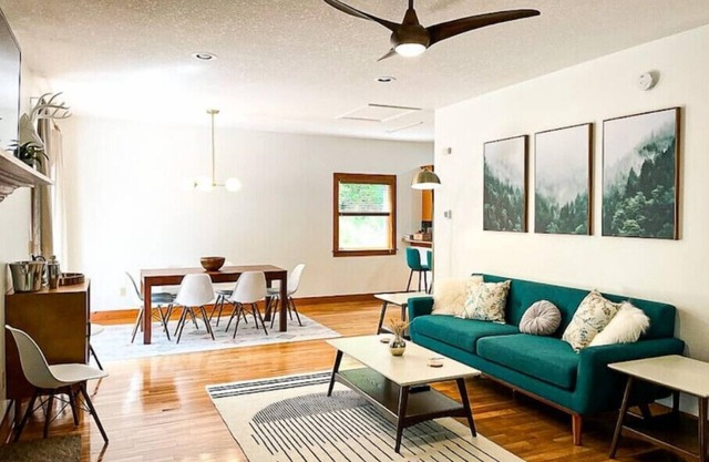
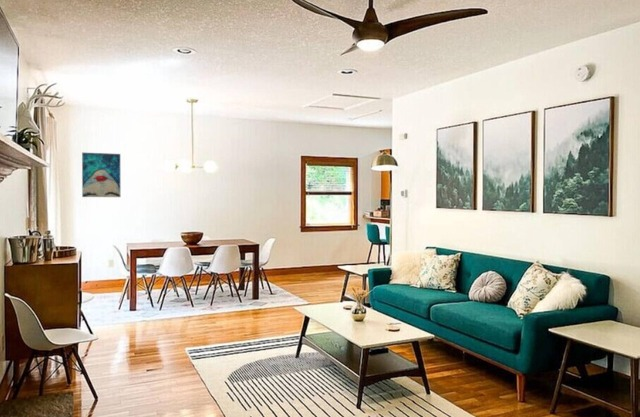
+ wall art [81,152,121,198]
